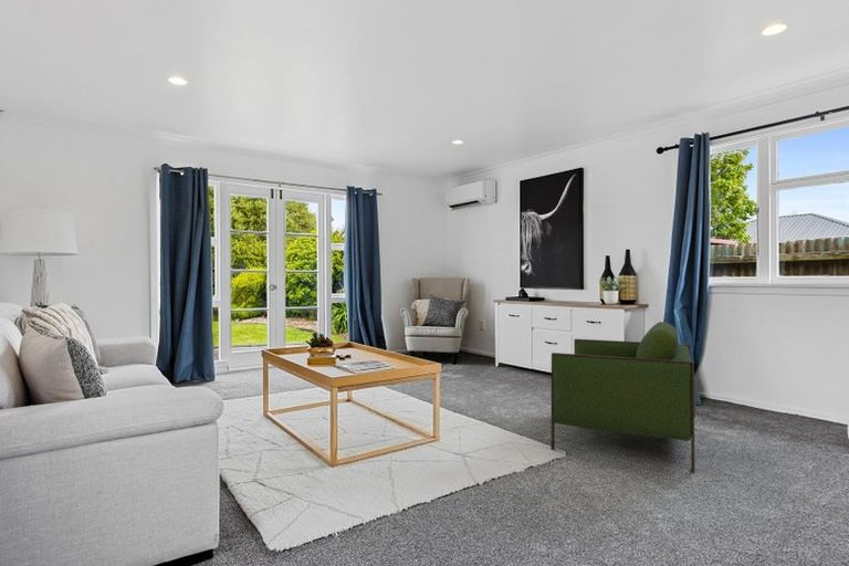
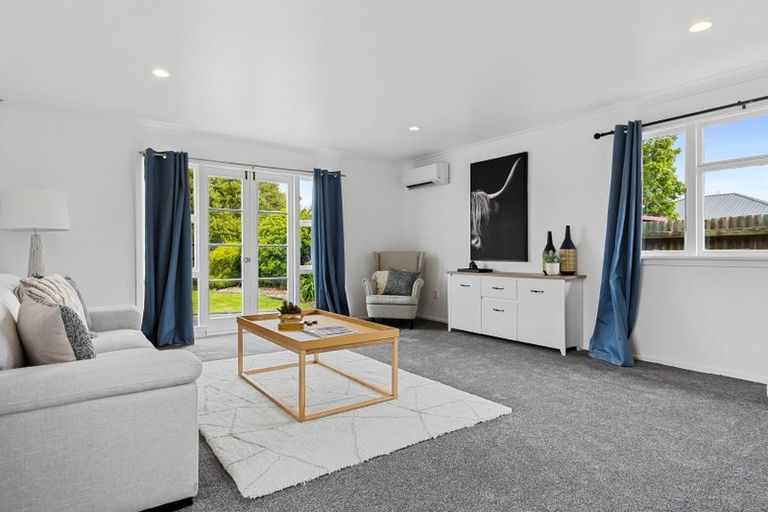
- armchair [551,321,698,472]
